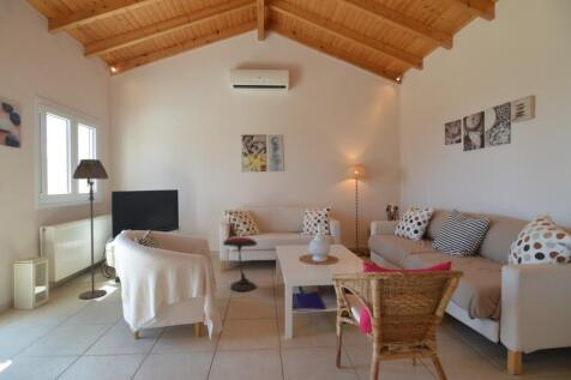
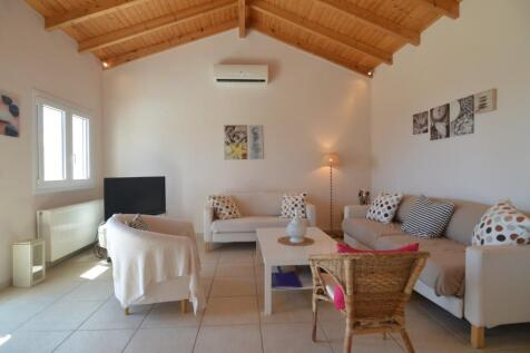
- side table [222,236,258,292]
- floor lamp [72,158,109,300]
